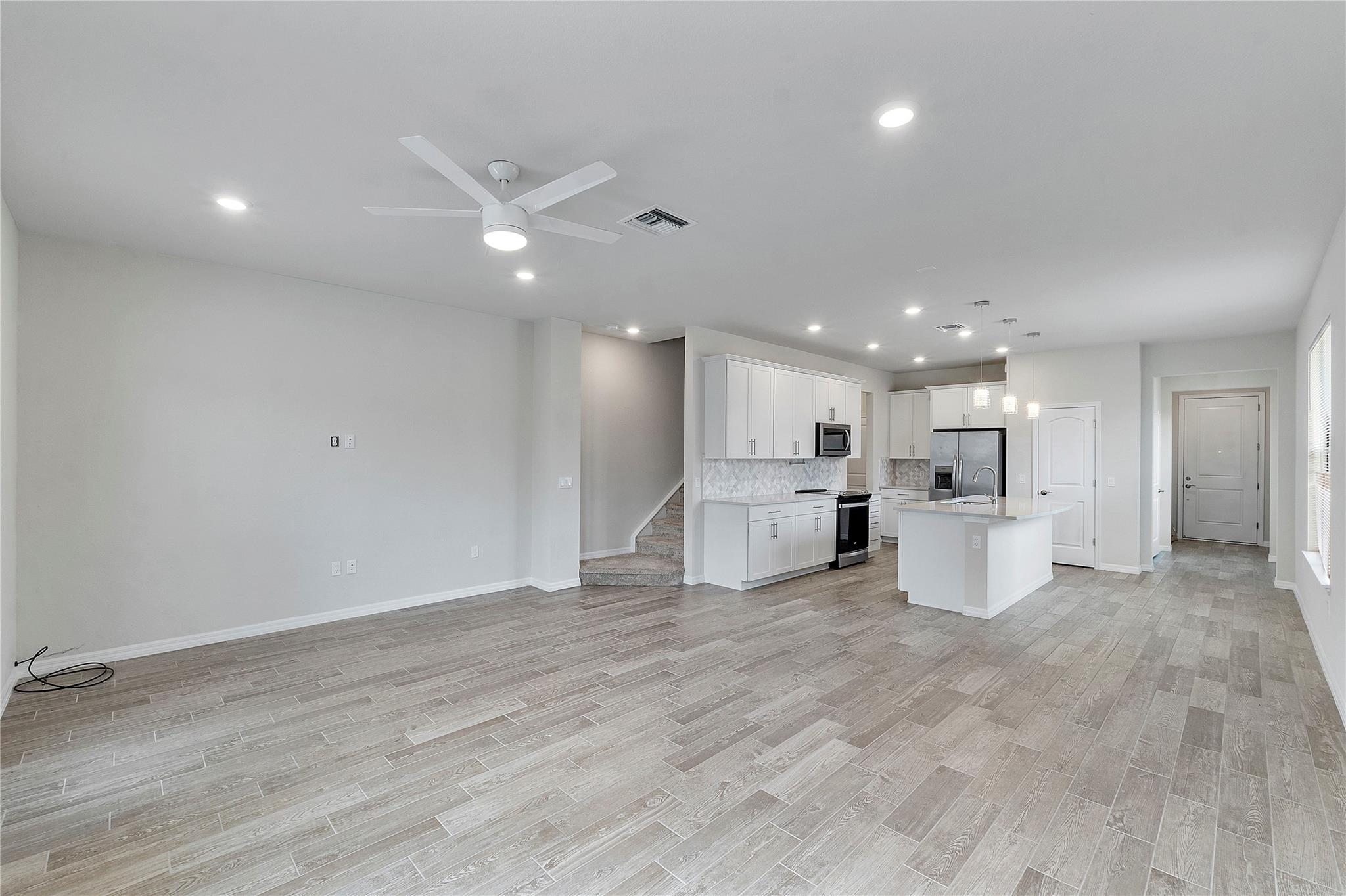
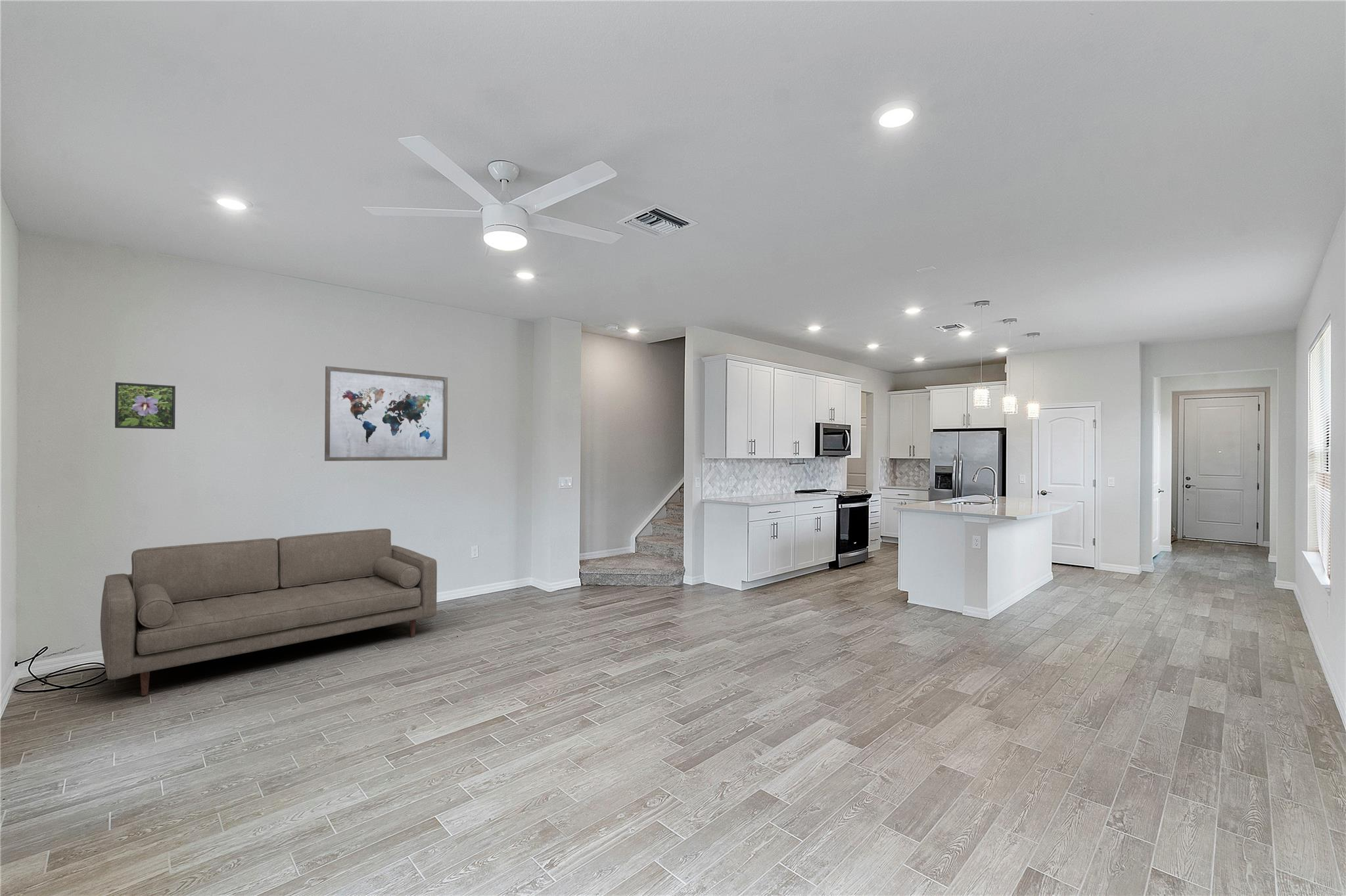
+ wall art [324,365,448,462]
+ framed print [114,382,176,430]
+ sofa [100,528,438,696]
